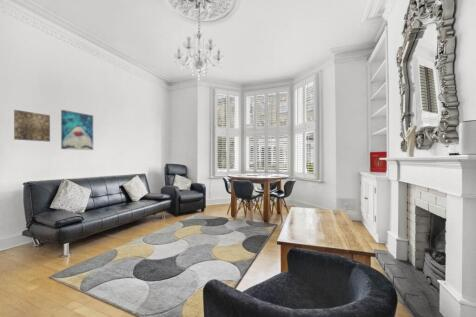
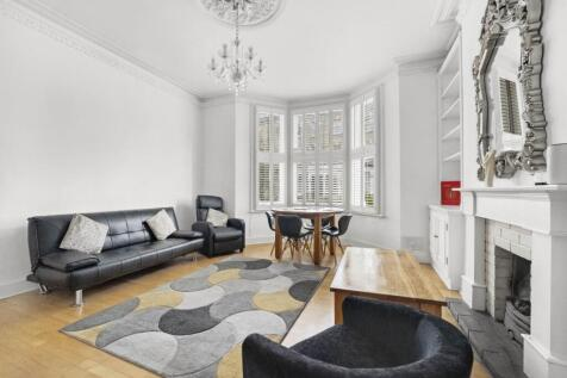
- wall art [13,109,51,143]
- wall art [60,109,94,151]
